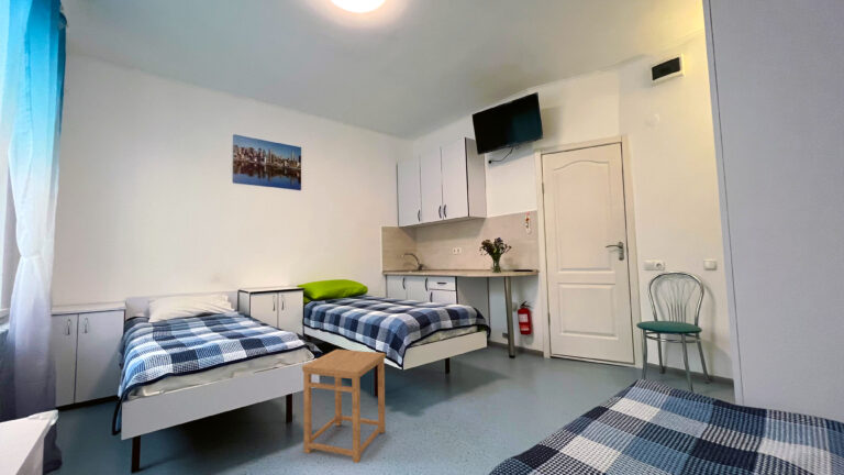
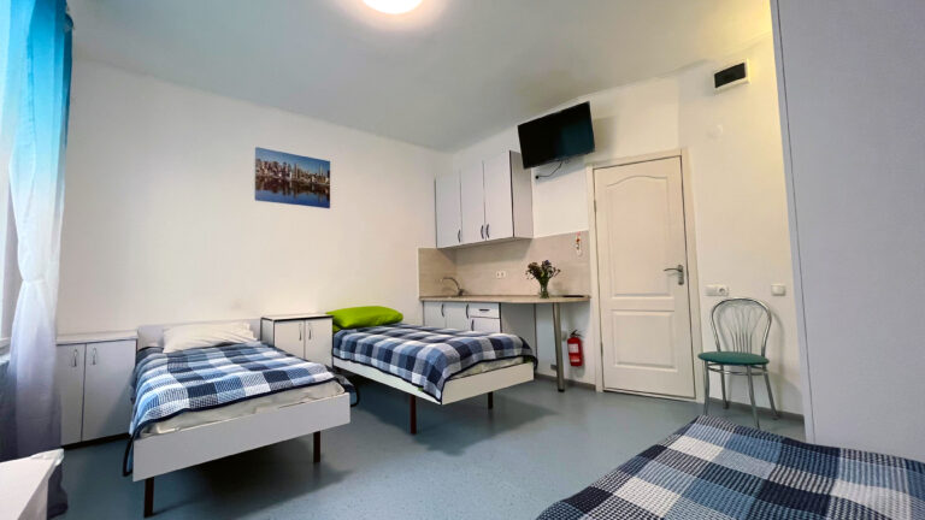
- side table [301,349,387,464]
